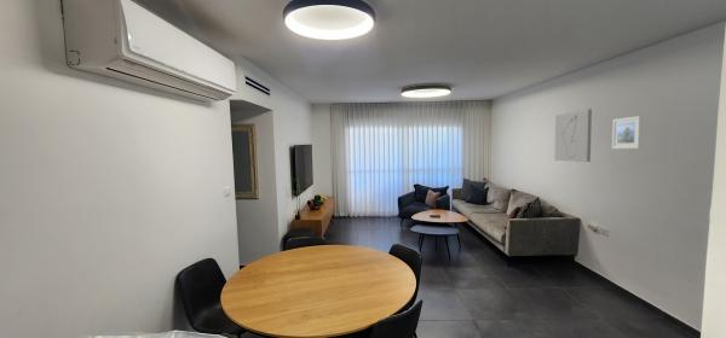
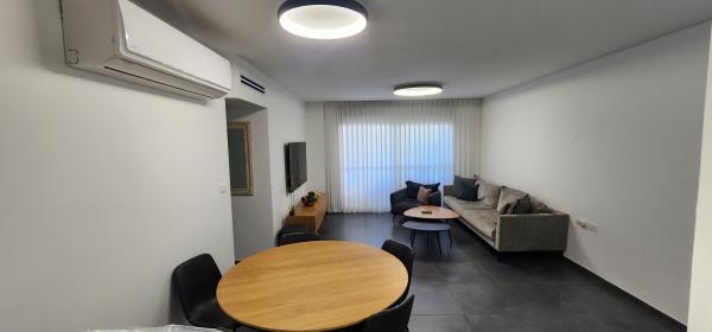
- wall art [554,109,593,163]
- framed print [611,115,644,150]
